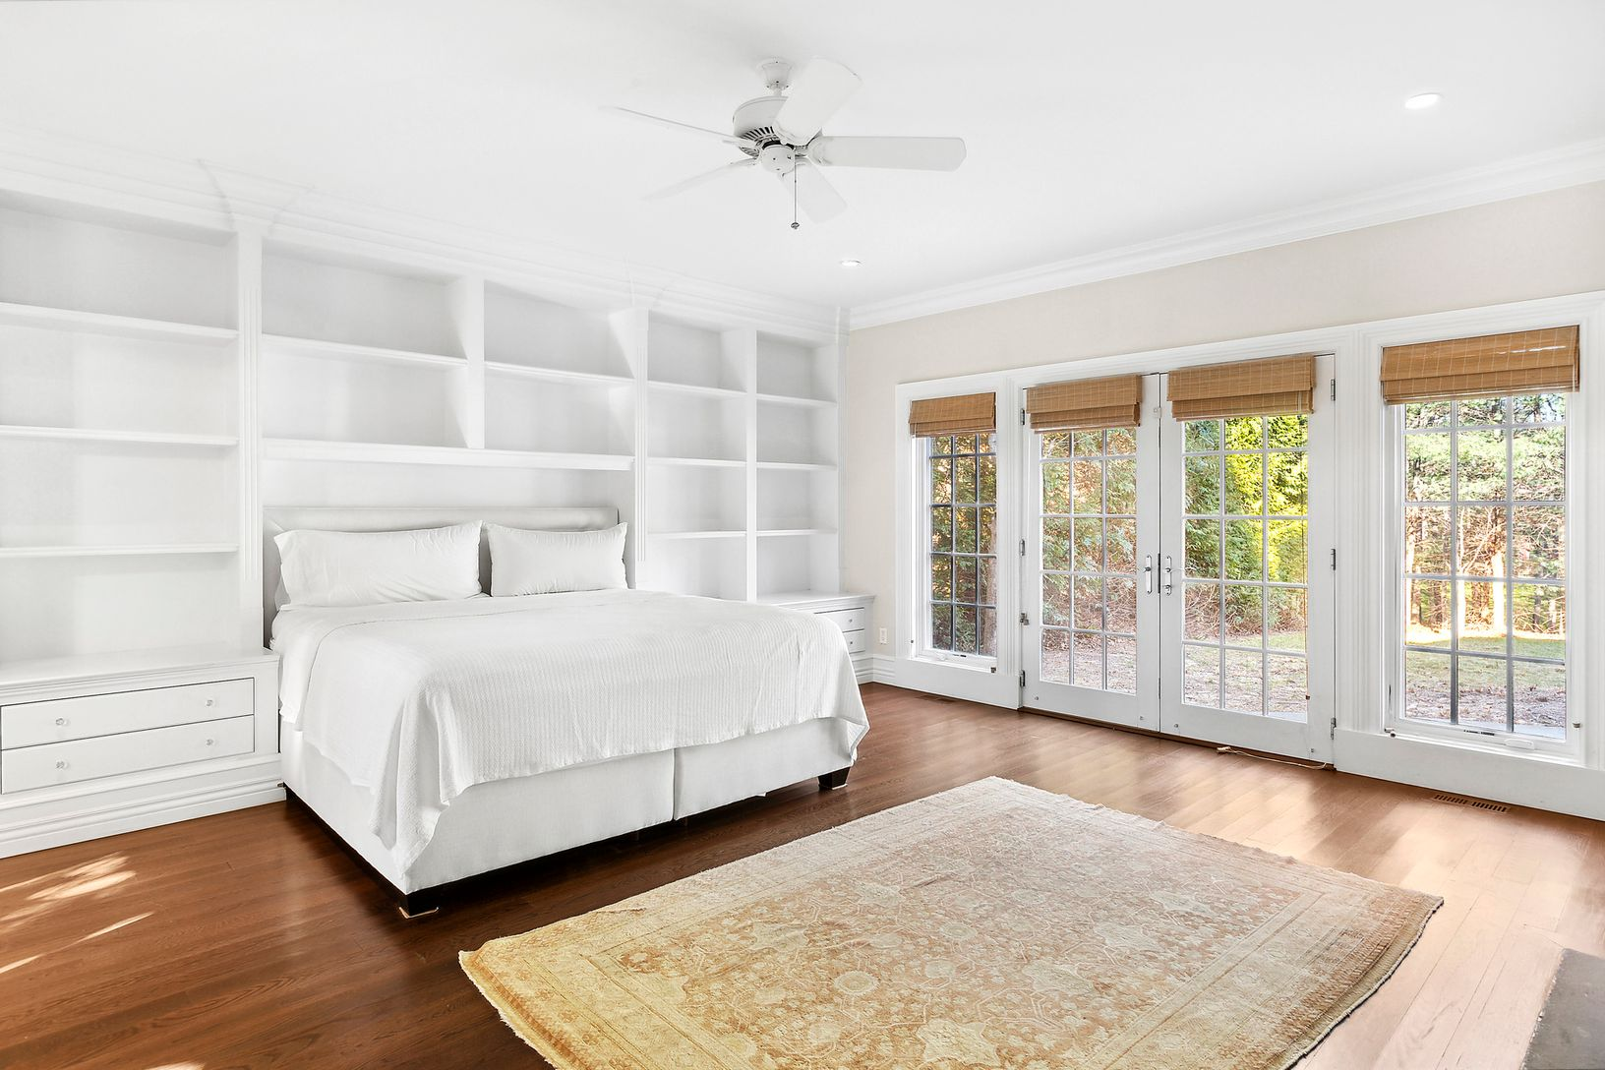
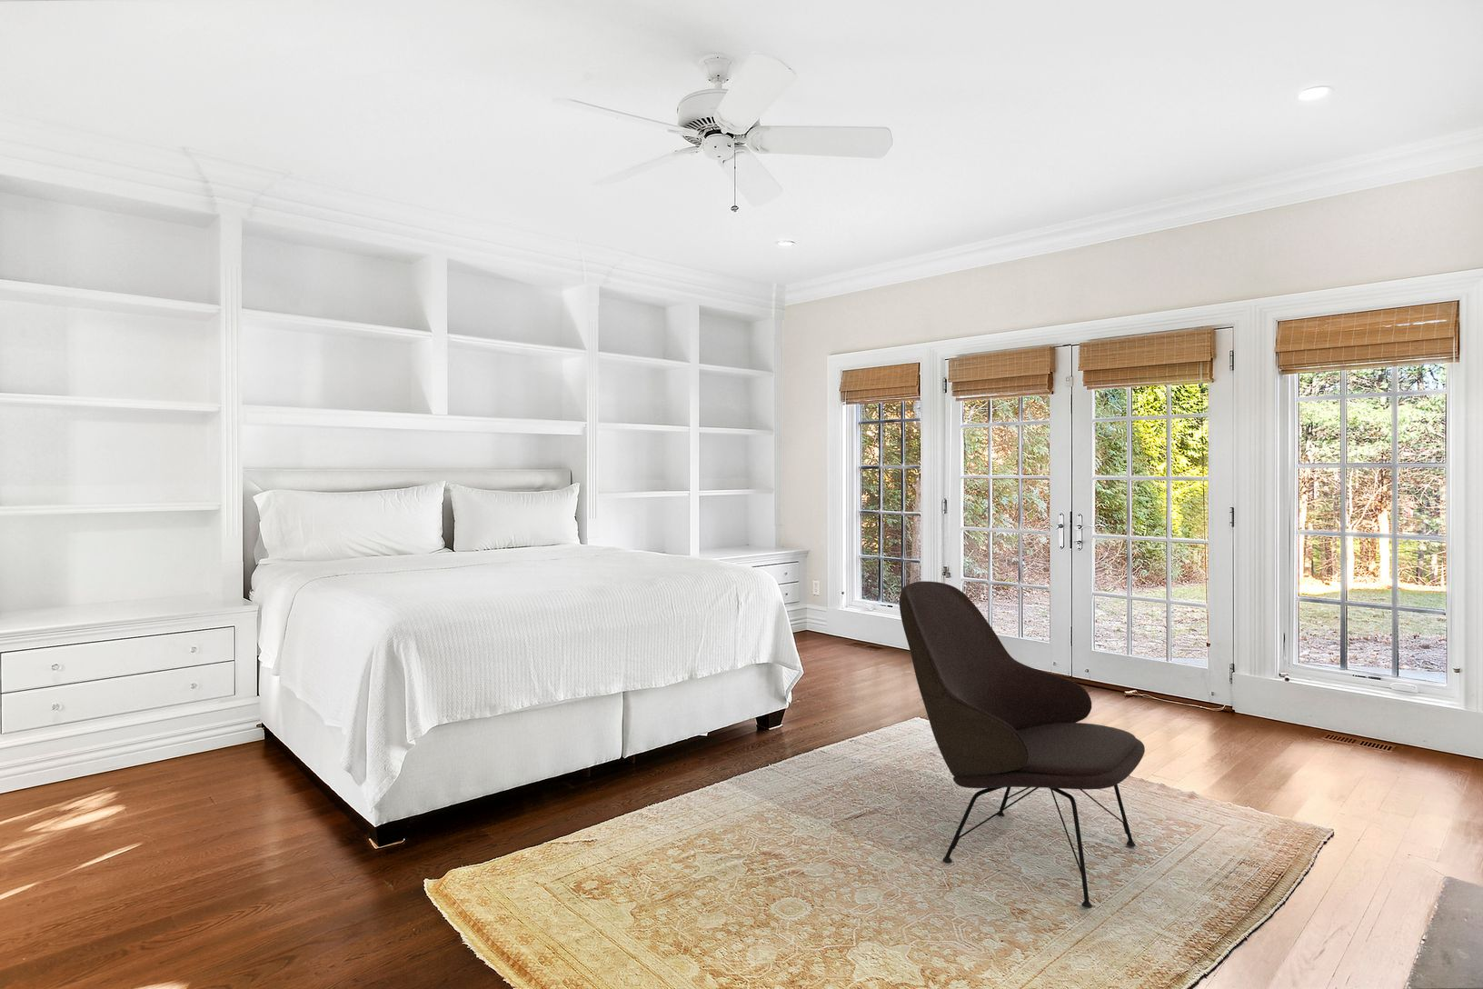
+ lounge chair [898,579,1145,910]
